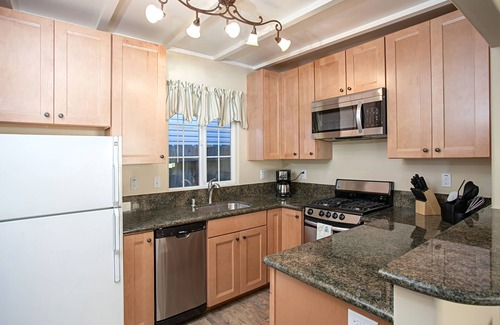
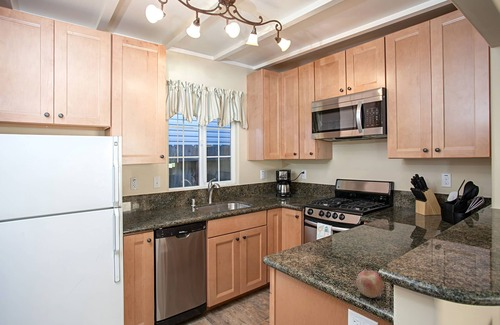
+ apple [355,269,384,299]
